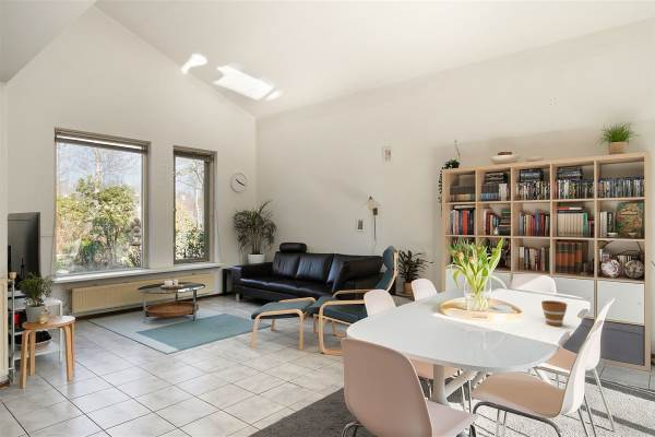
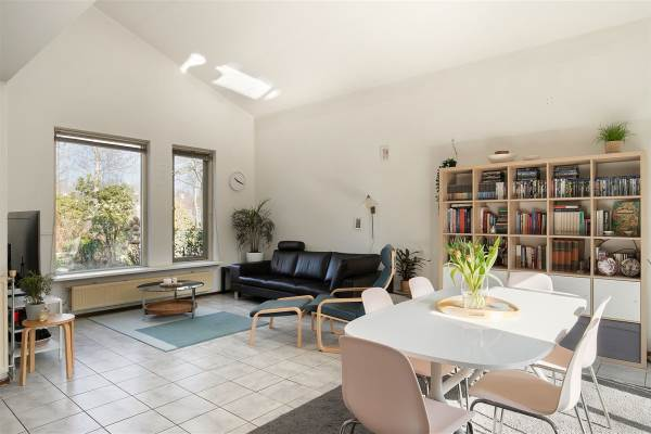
- cup [540,299,568,327]
